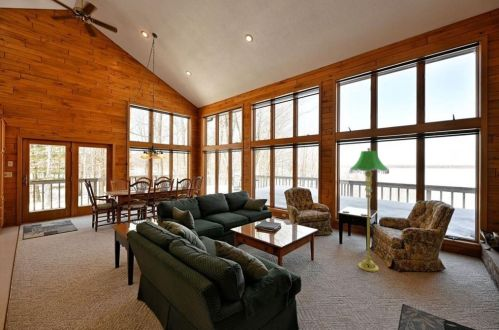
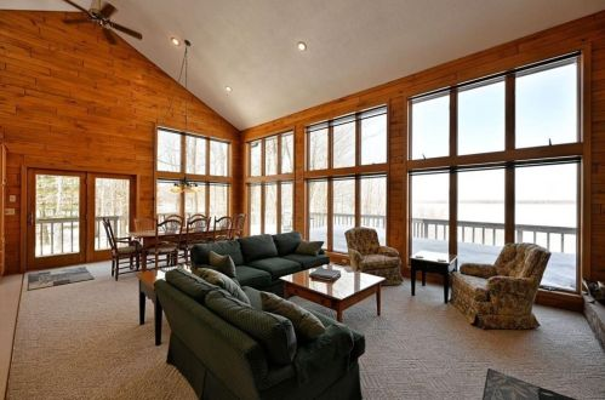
- floor lamp [349,147,390,273]
